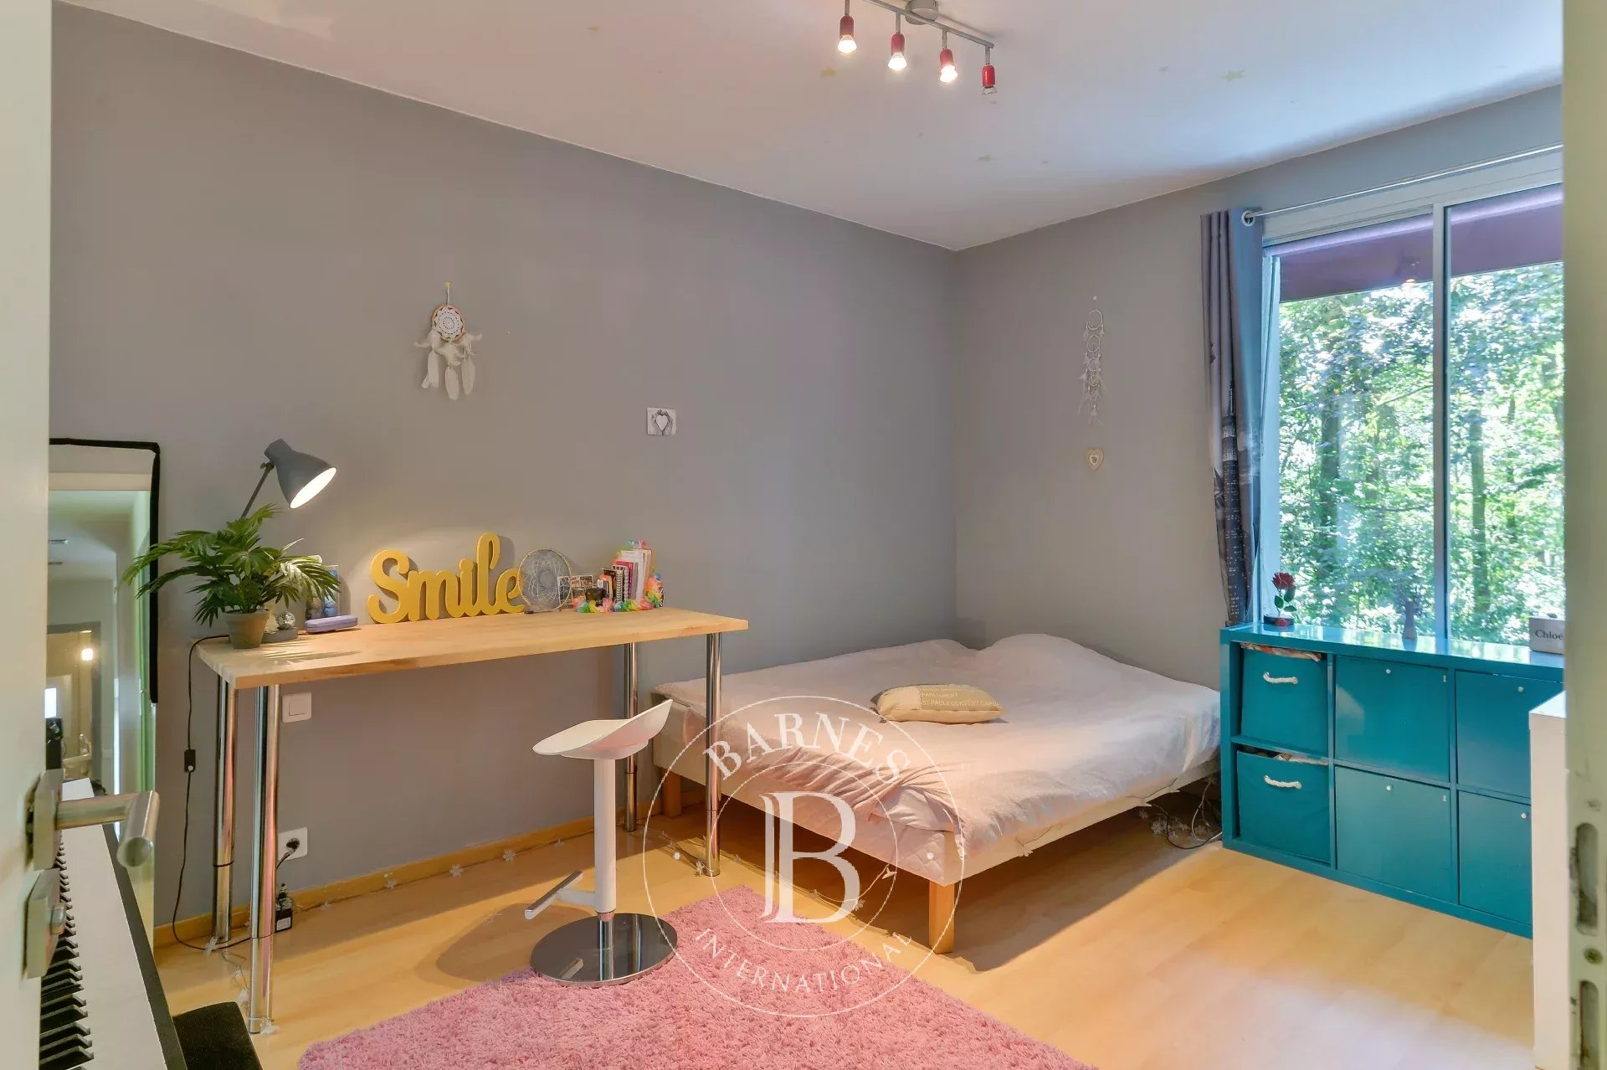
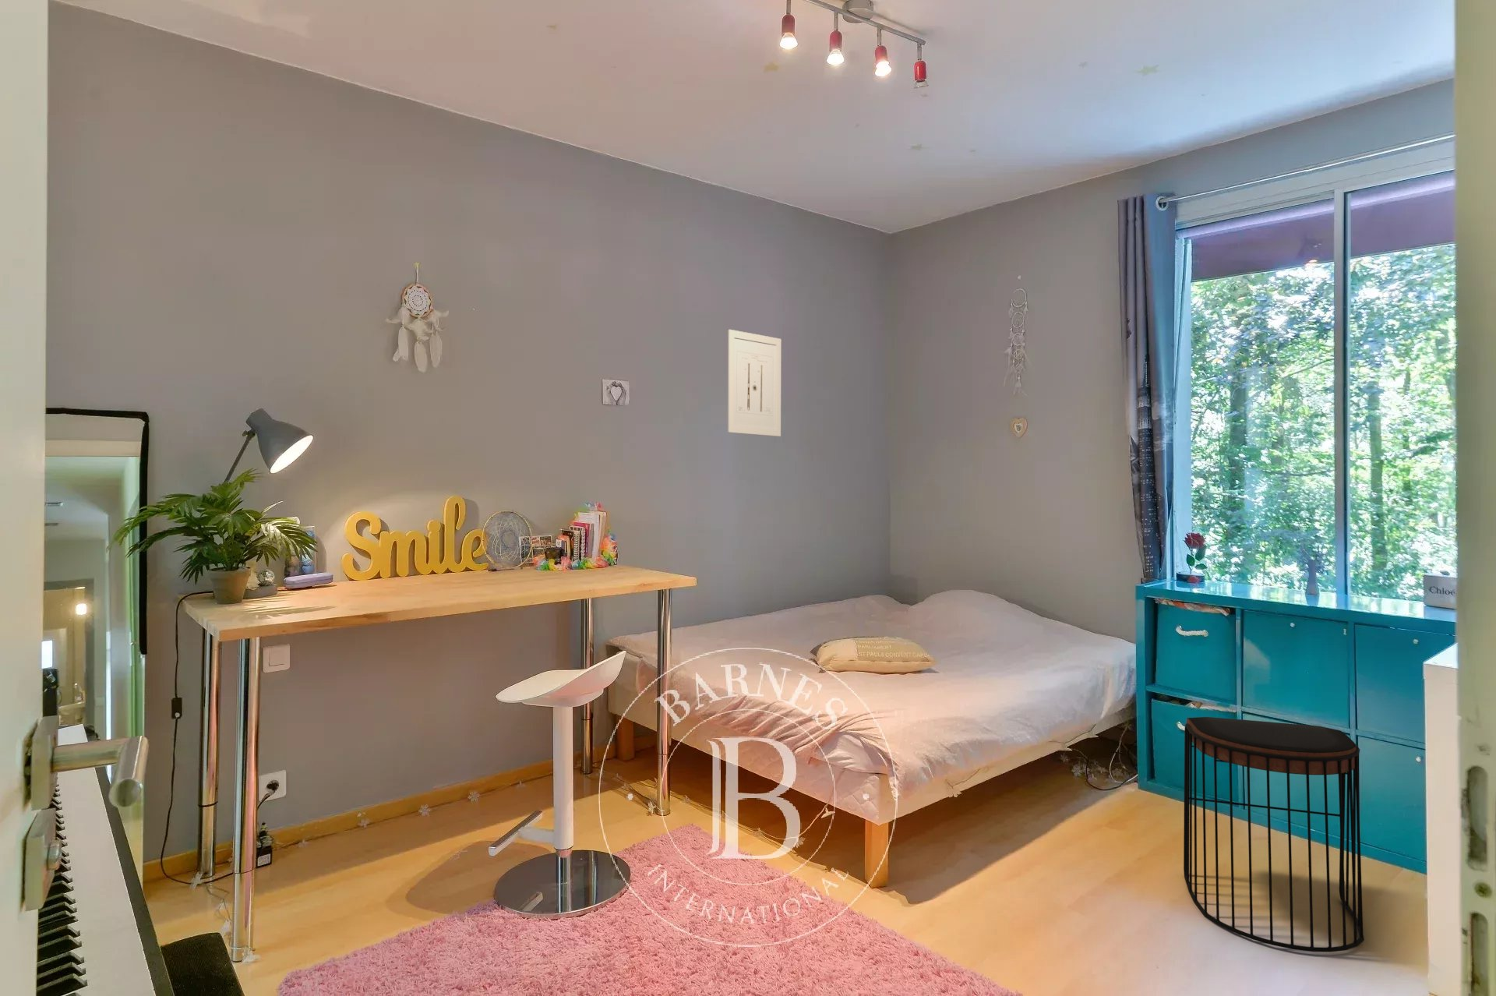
+ wall art [727,329,781,437]
+ stool [1183,716,1365,953]
